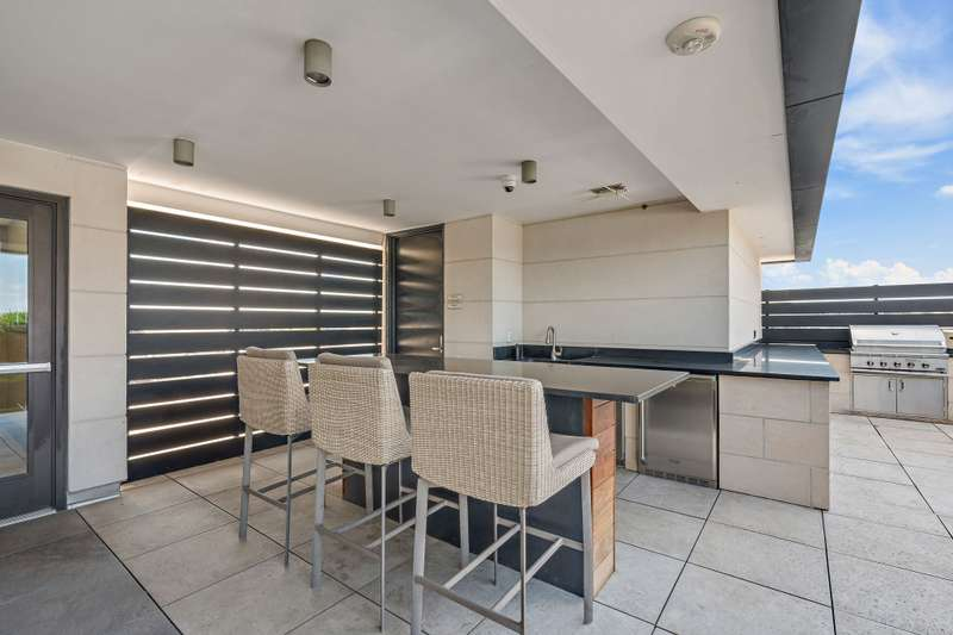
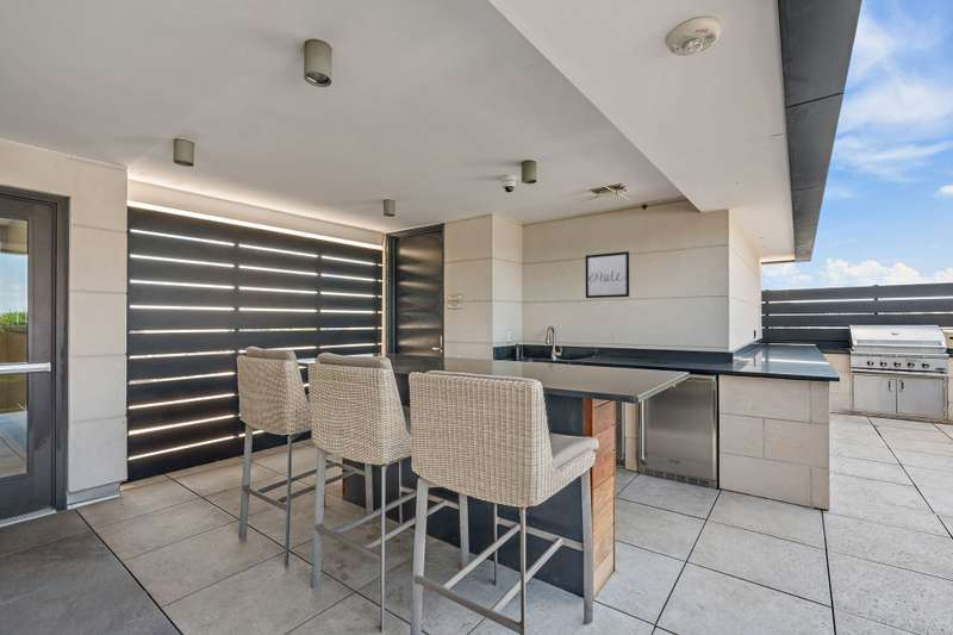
+ wall art [585,250,630,299]
